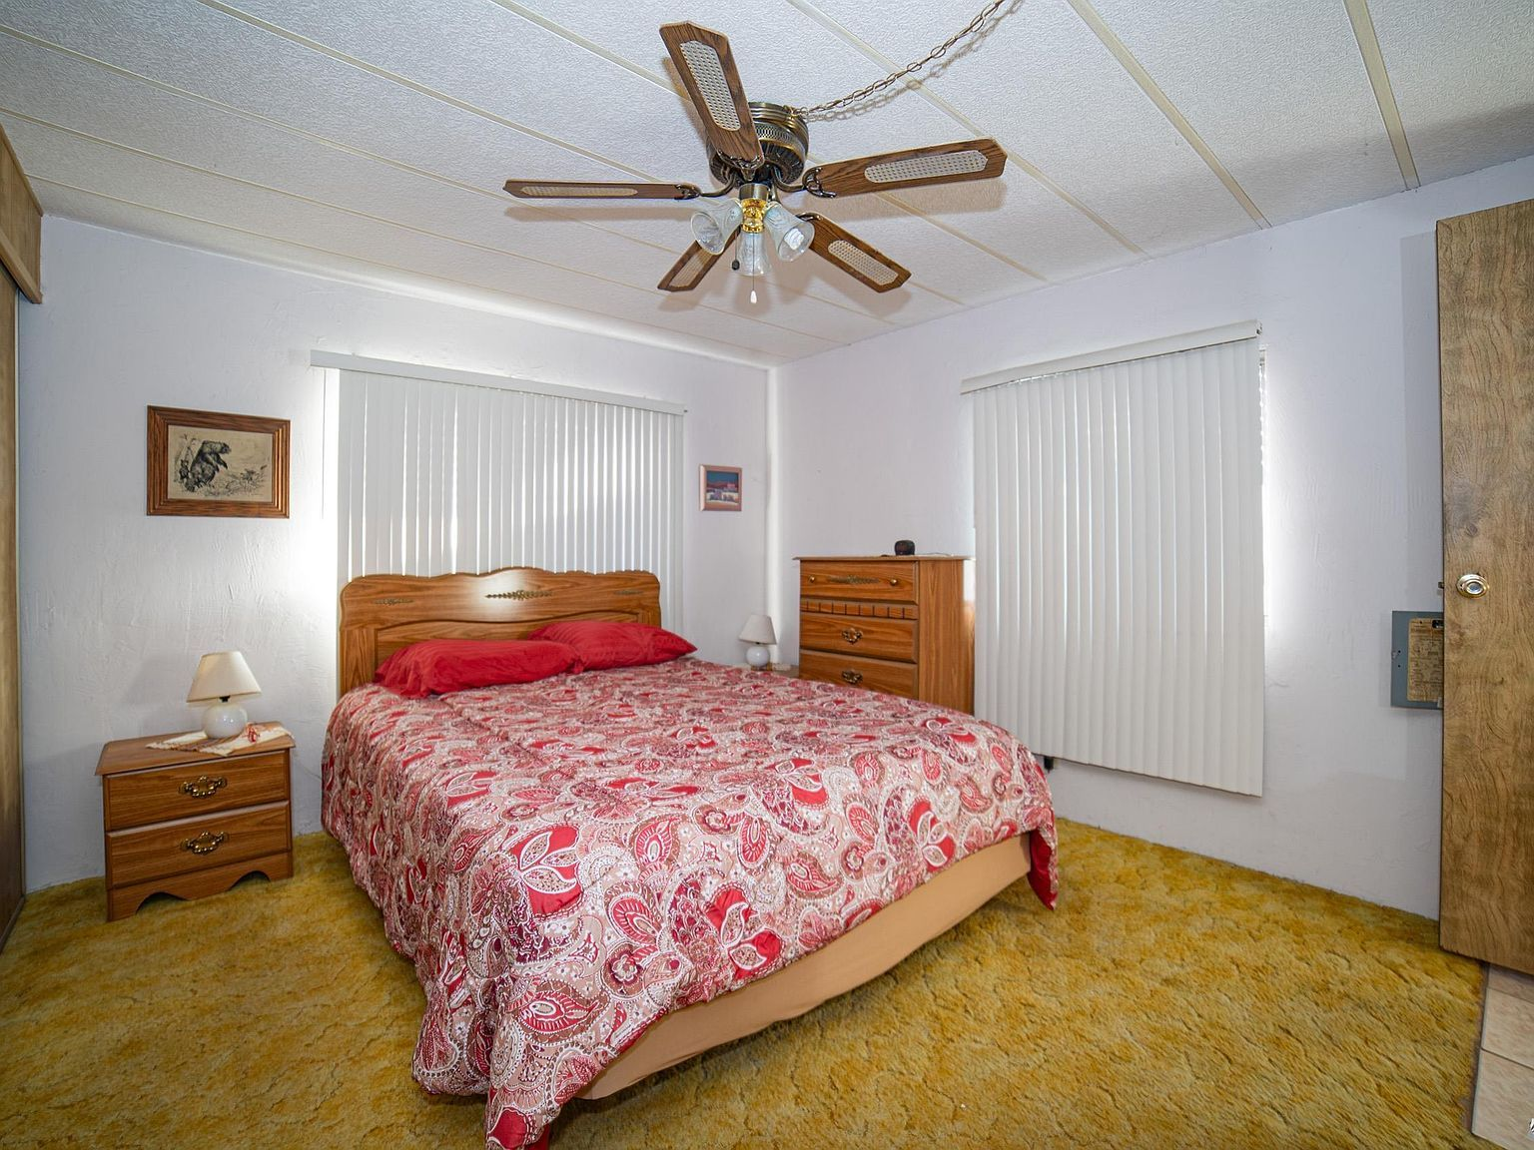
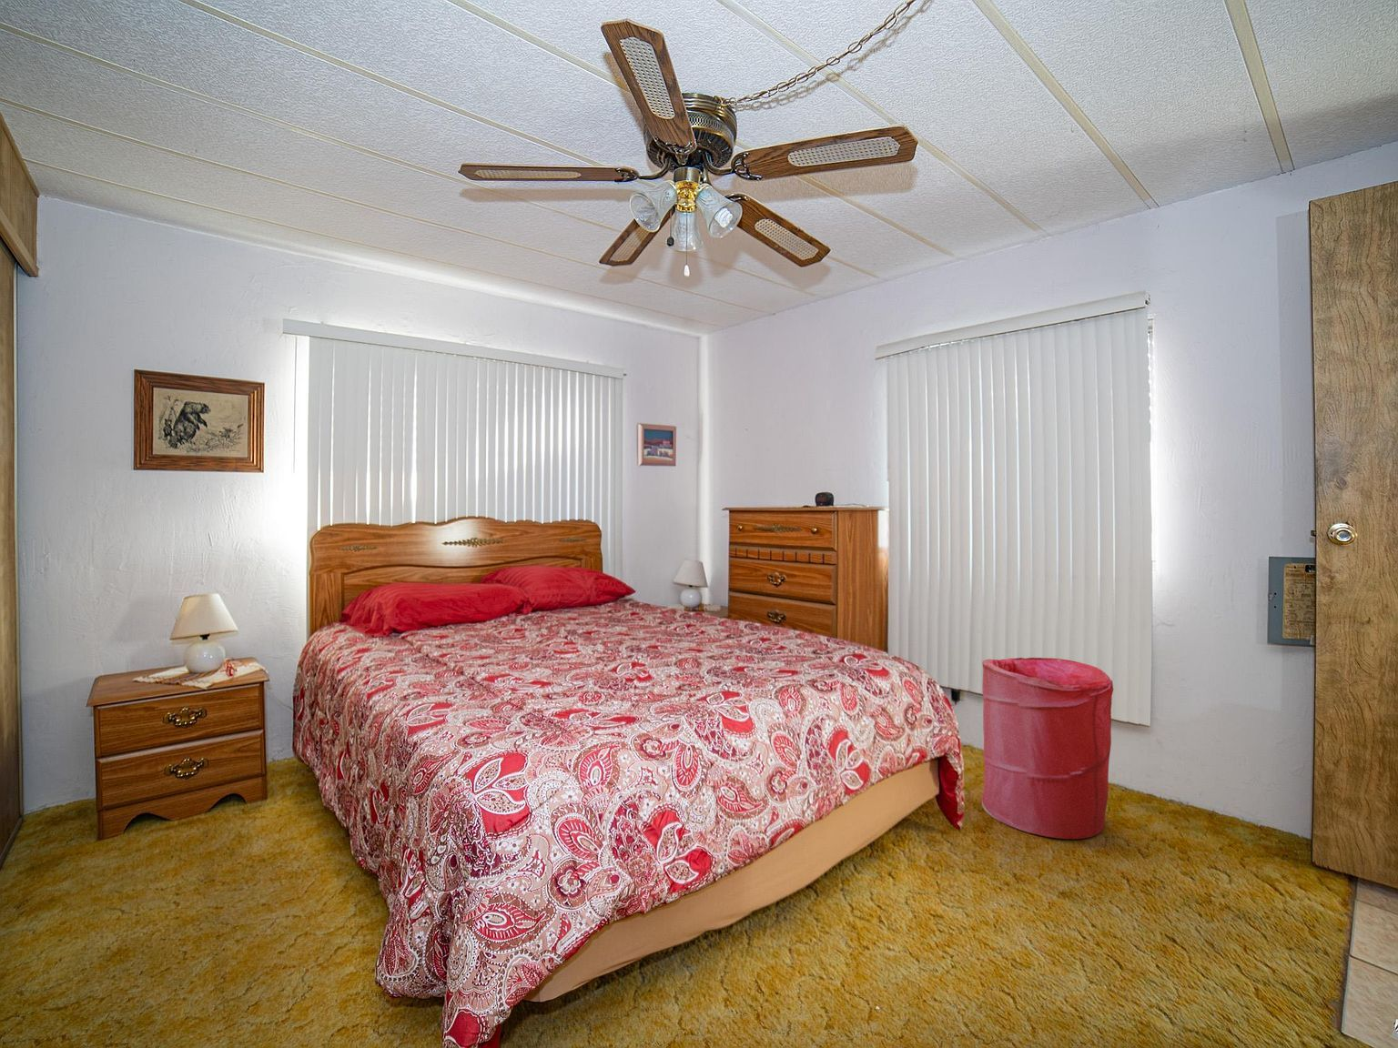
+ laundry hamper [981,657,1114,840]
